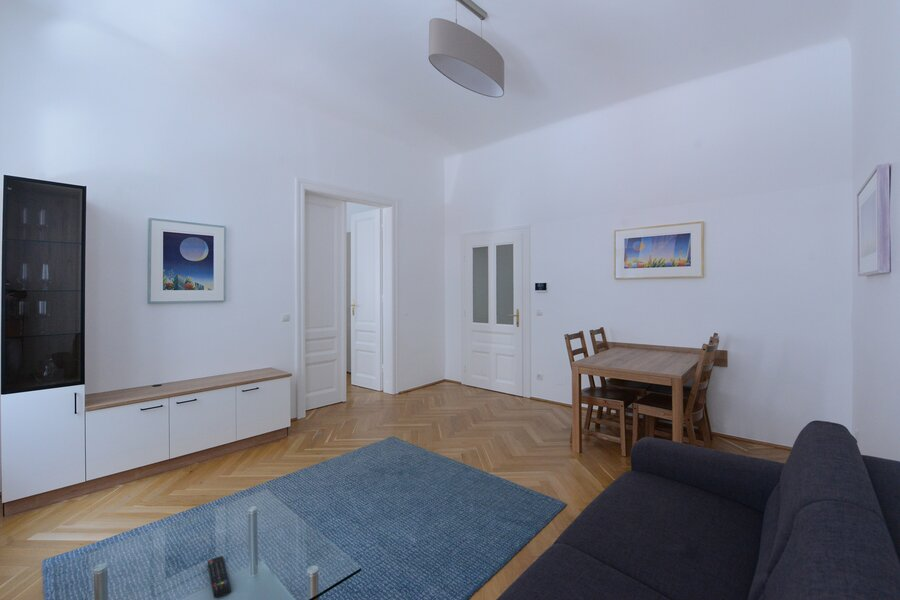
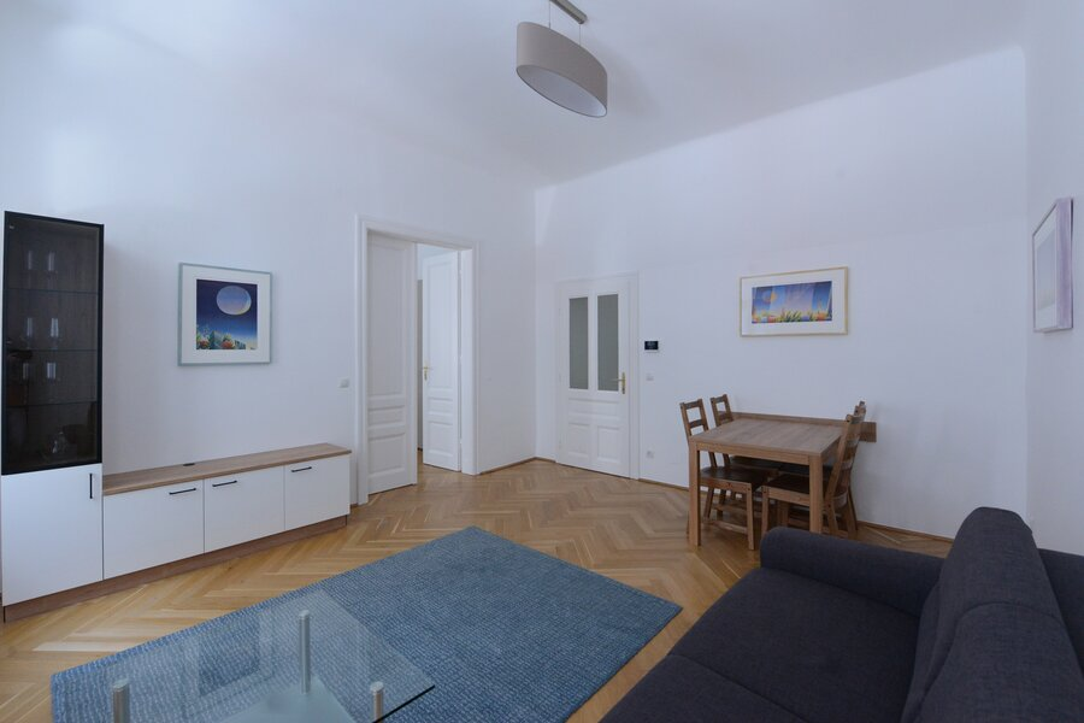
- remote control [207,555,232,599]
